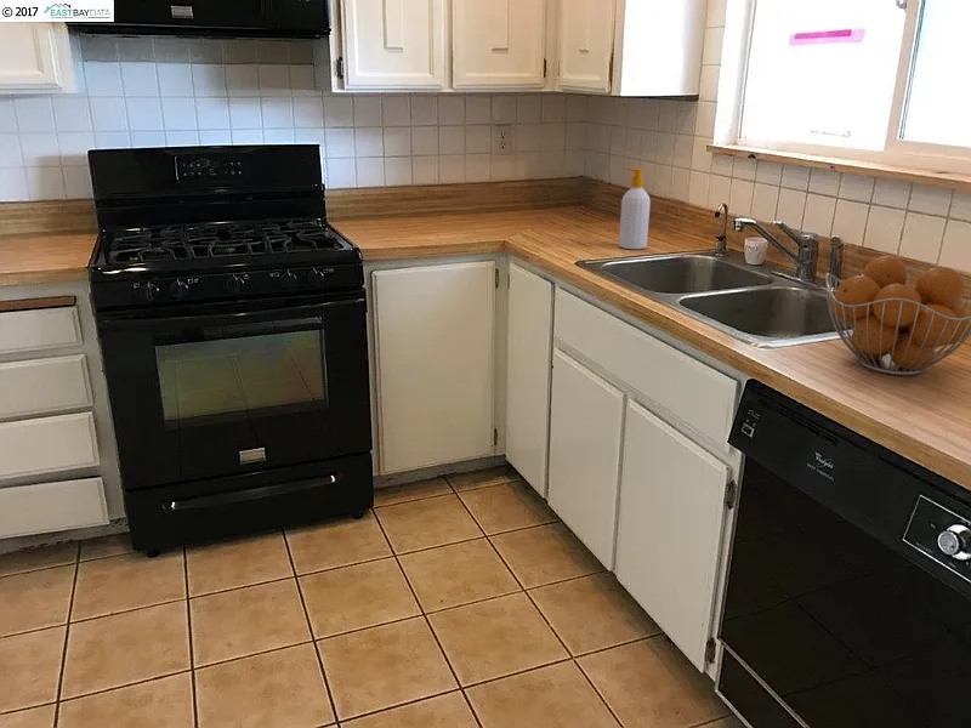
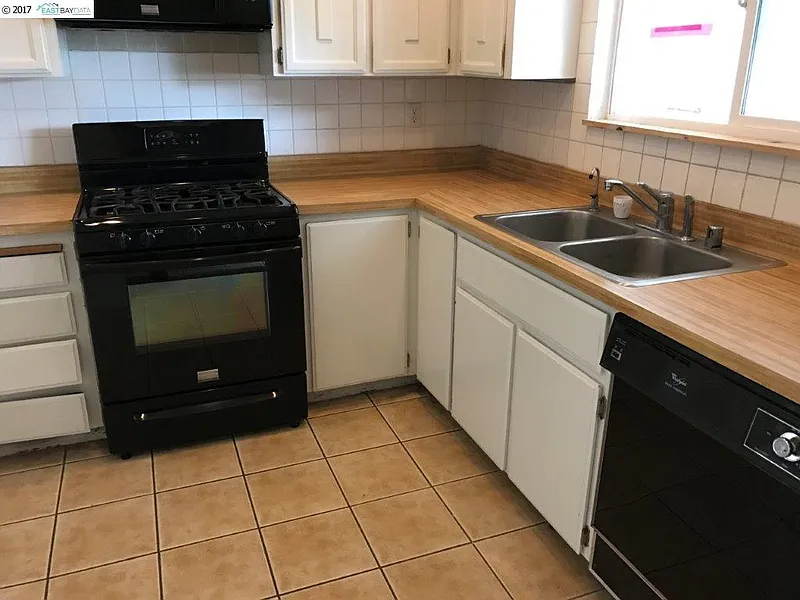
- soap bottle [618,167,652,250]
- fruit basket [824,255,971,376]
